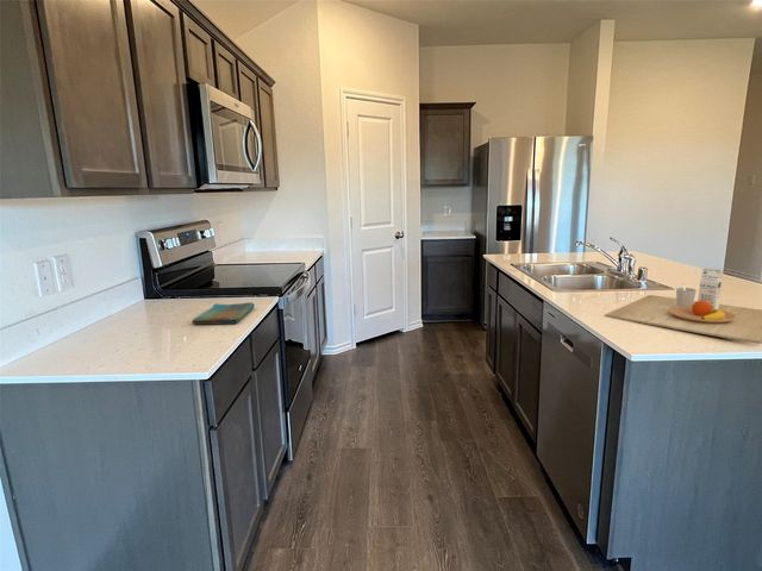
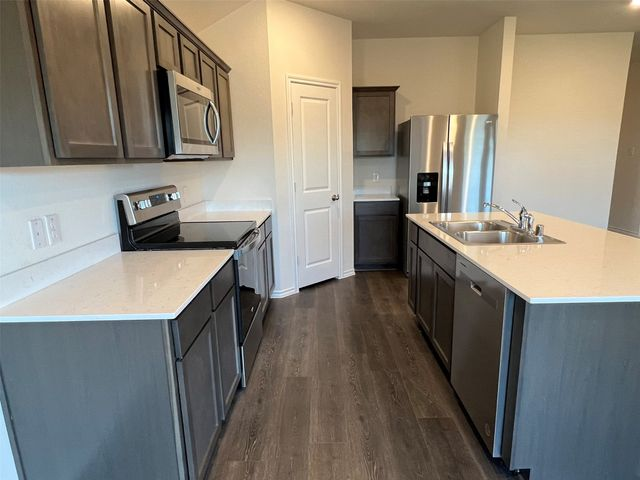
- cutting board [605,266,762,345]
- dish towel [192,301,256,325]
